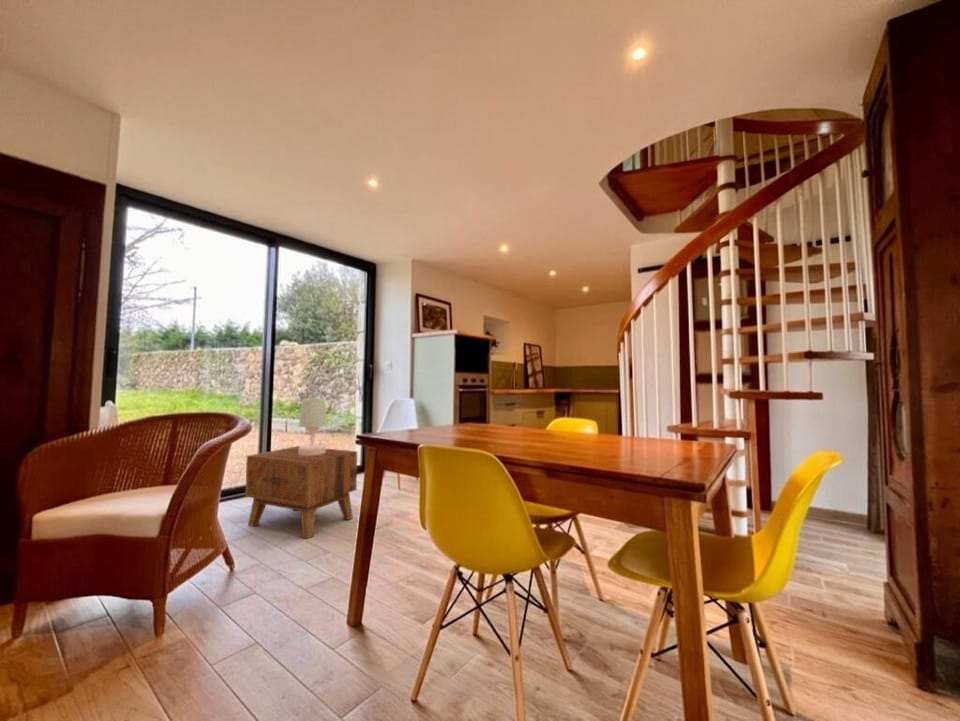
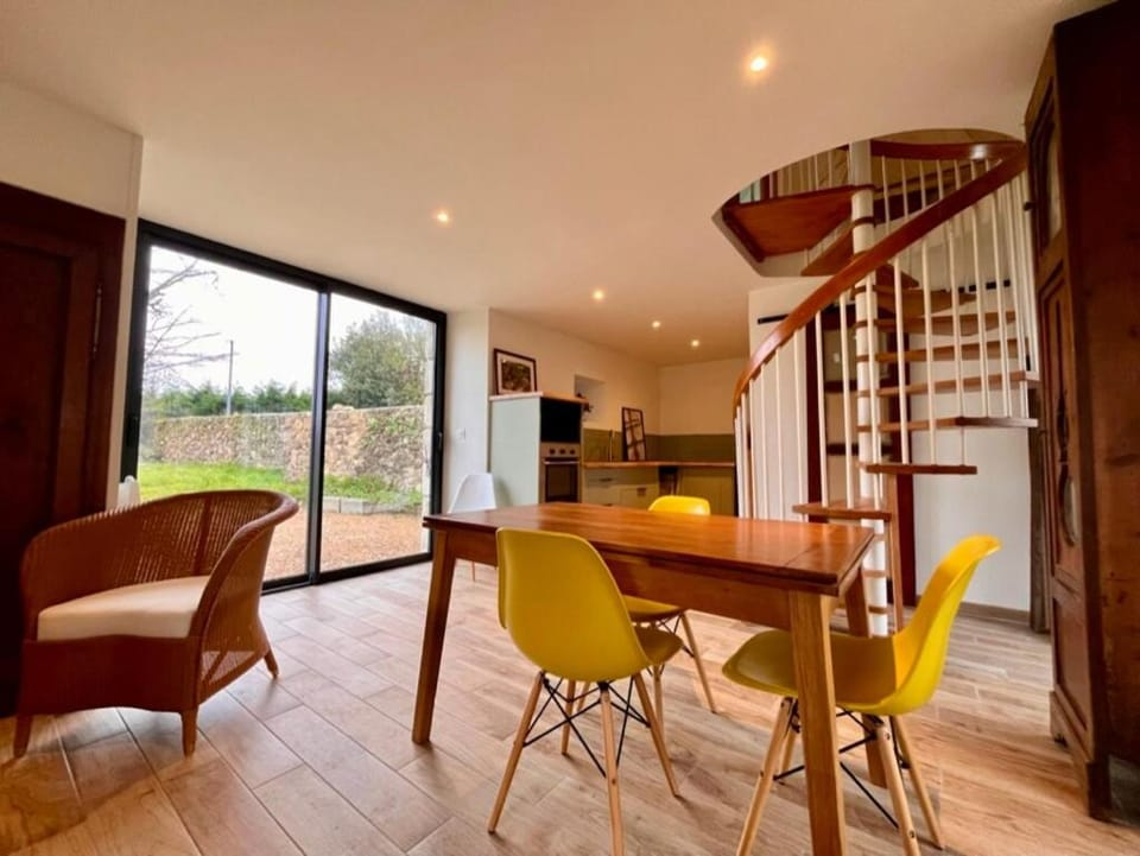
- side table [244,445,358,540]
- table lamp [298,398,328,456]
